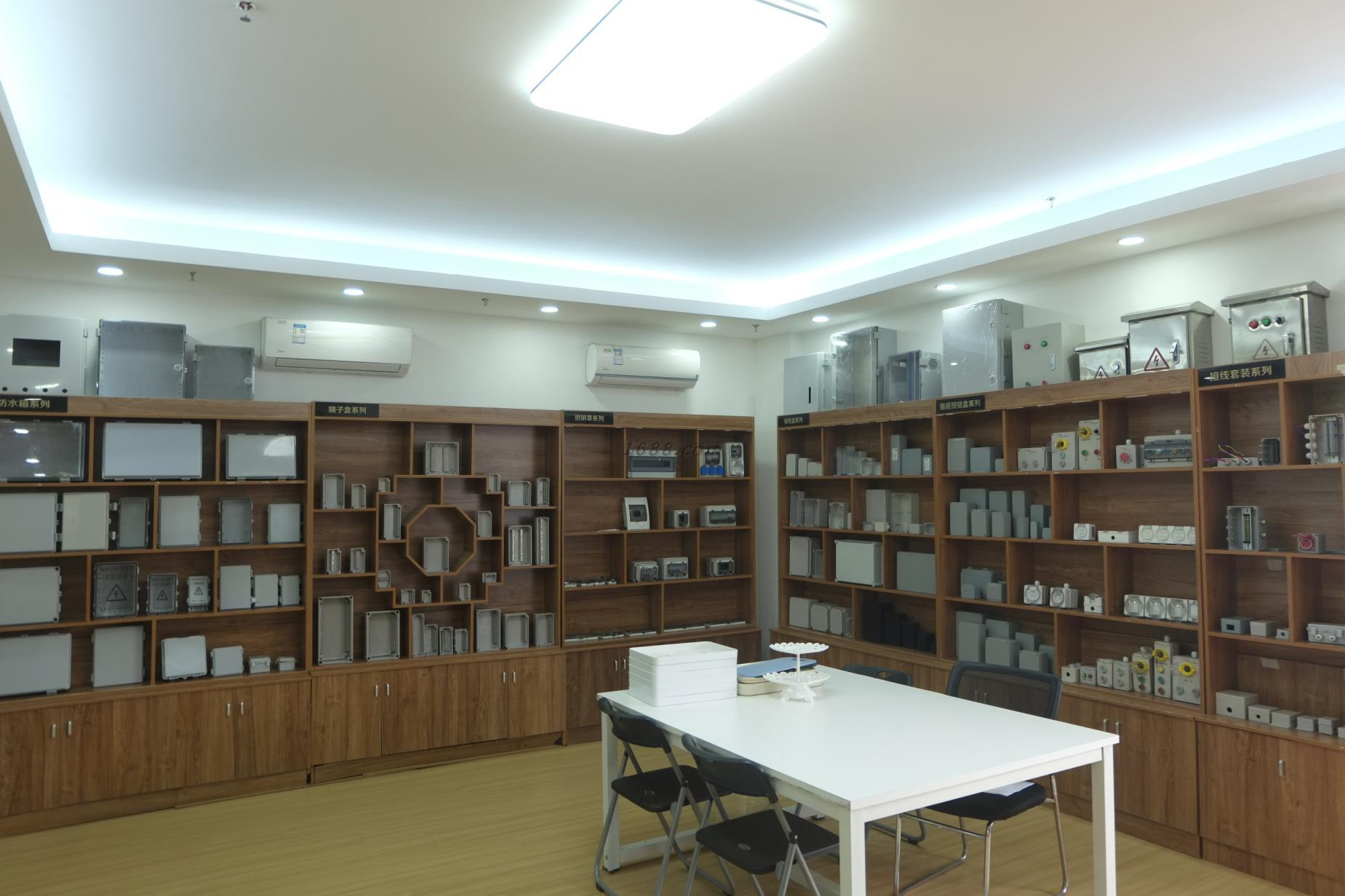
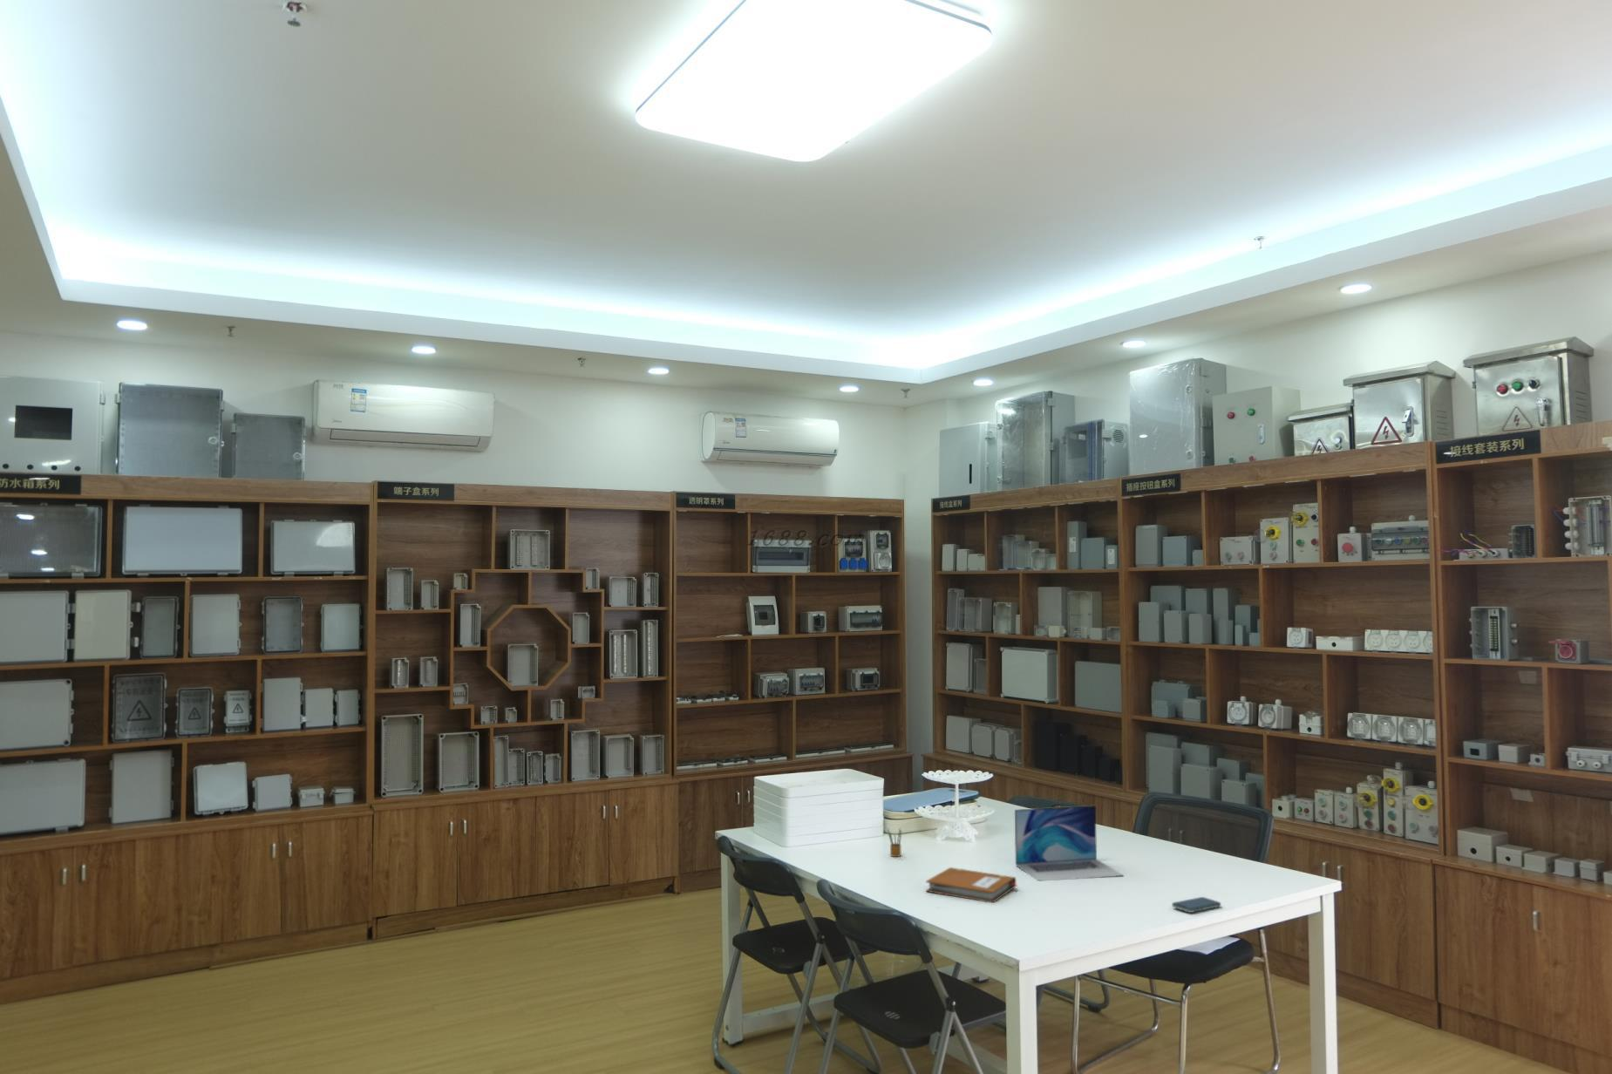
+ laptop [1014,804,1124,882]
+ smartphone [1171,897,1221,913]
+ notebook [925,867,1019,904]
+ pencil box [887,827,902,858]
